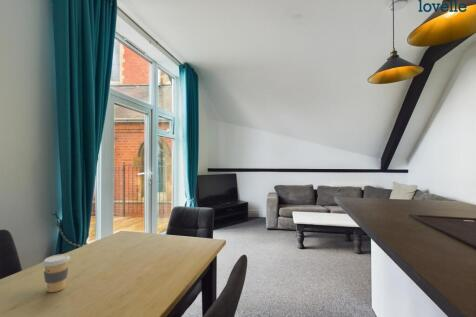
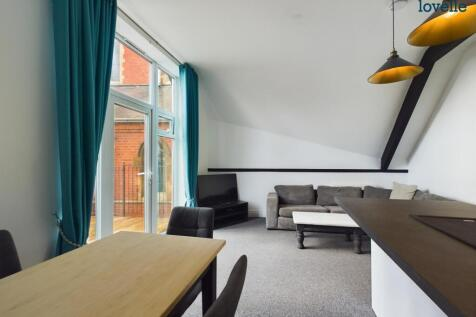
- coffee cup [41,253,71,293]
